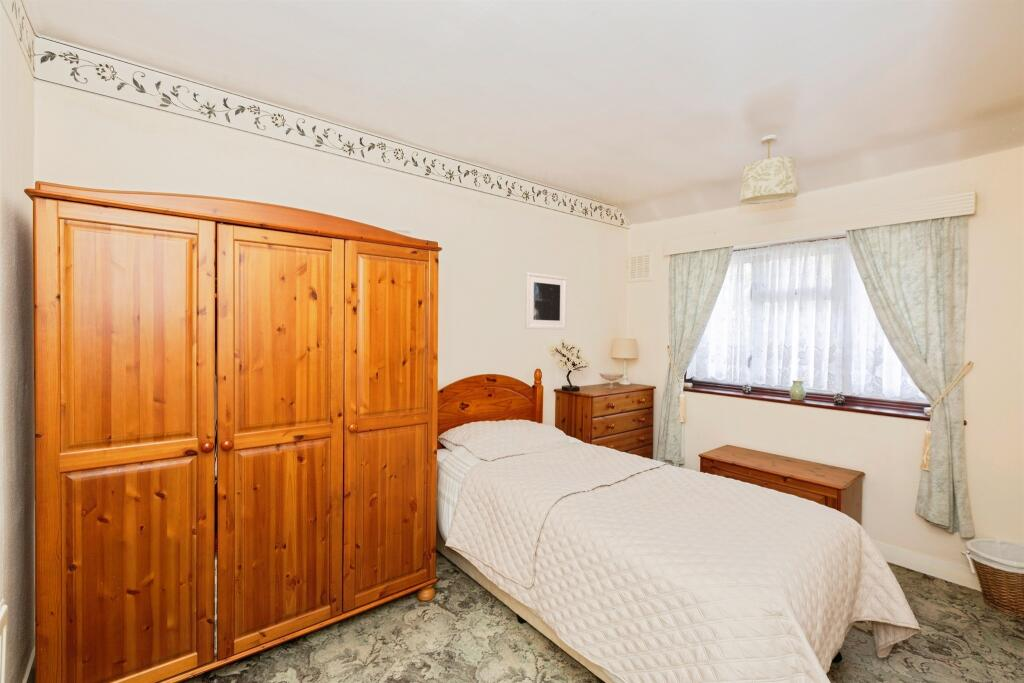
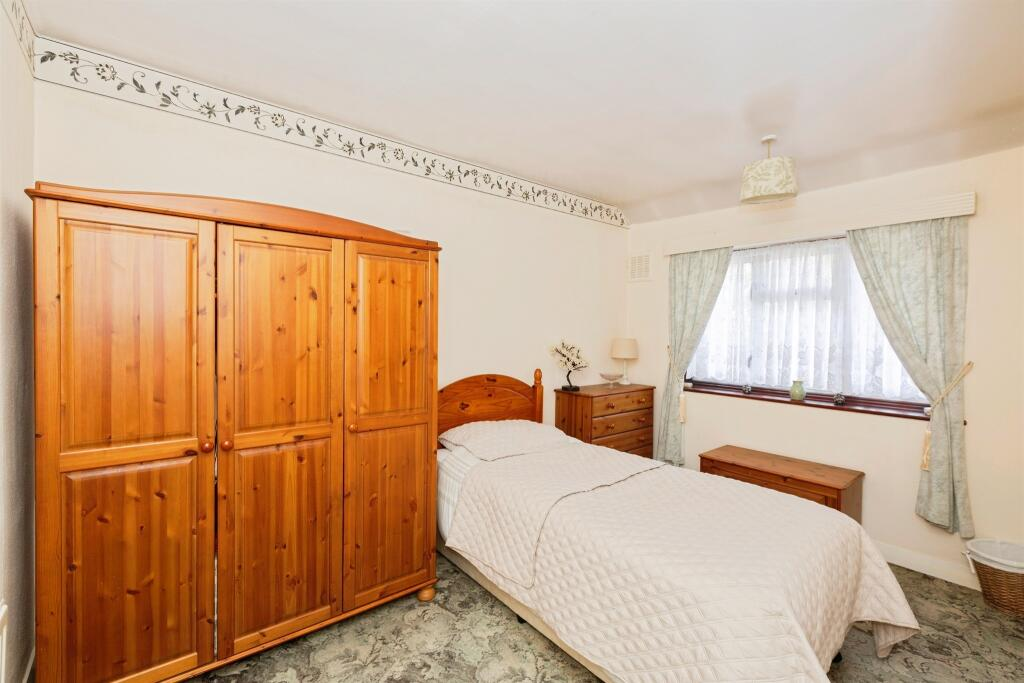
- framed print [524,271,568,330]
